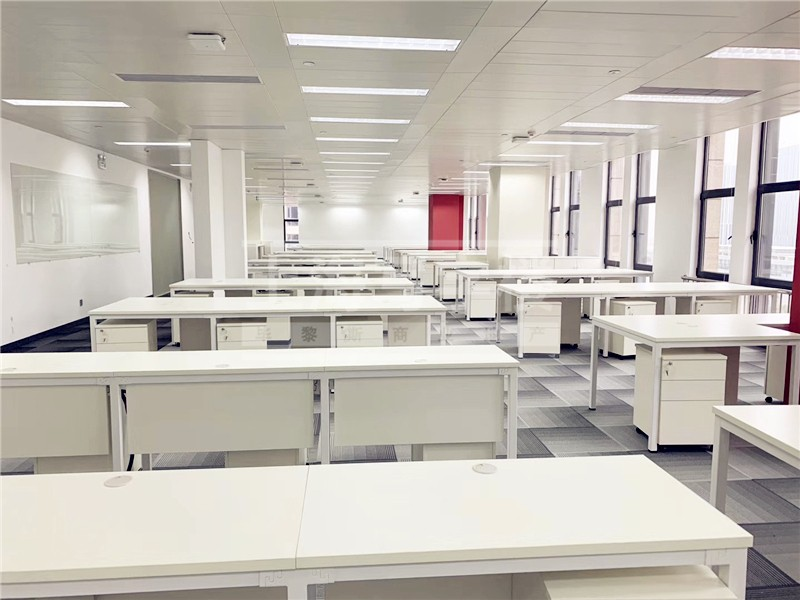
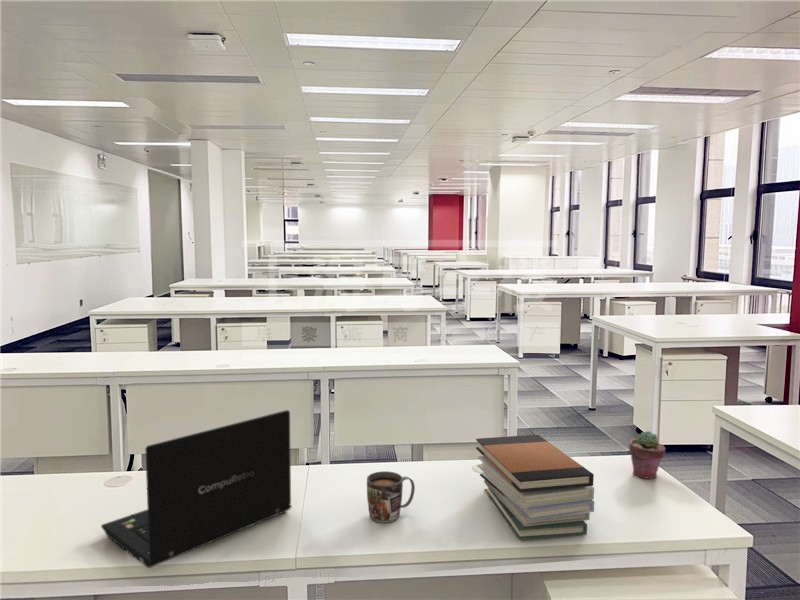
+ mug [366,470,416,524]
+ potted succulent [628,430,667,480]
+ book stack [475,434,595,541]
+ laptop [100,409,293,569]
